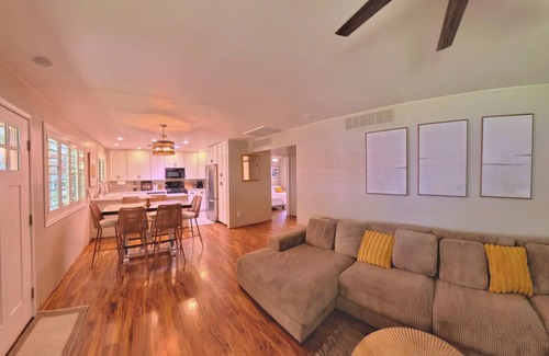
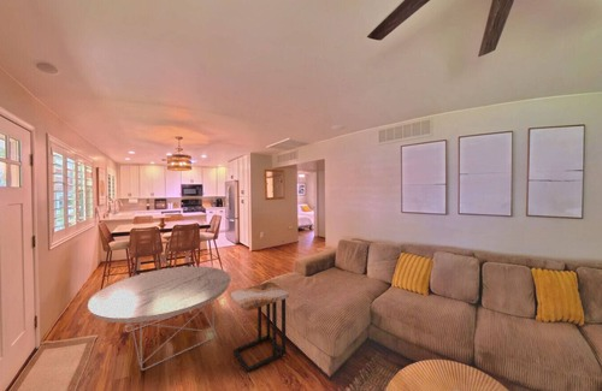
+ coffee table [87,265,232,372]
+ side table [230,280,290,375]
